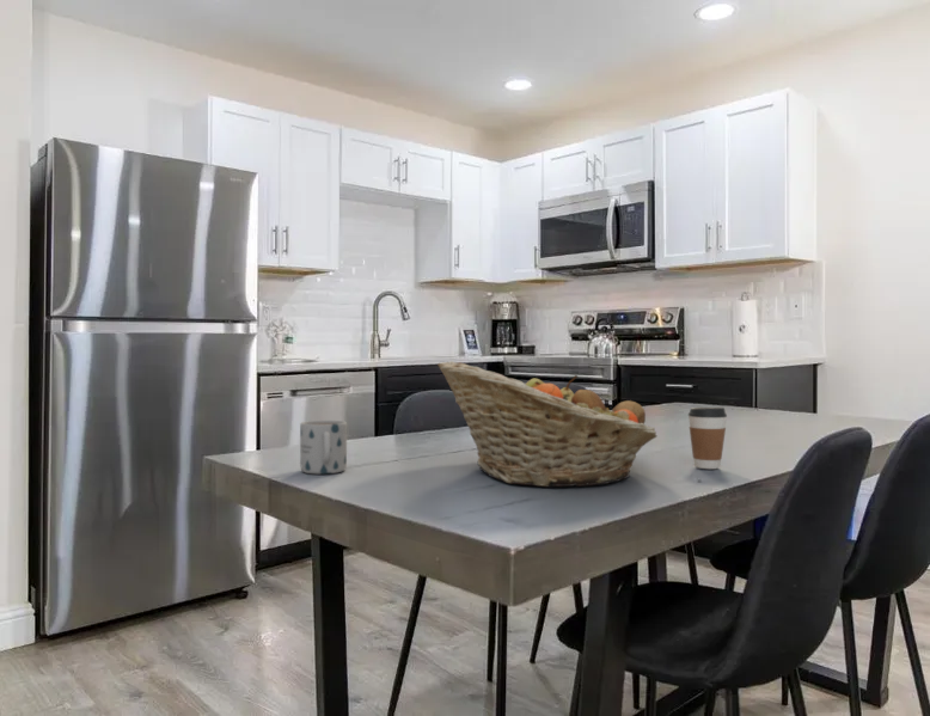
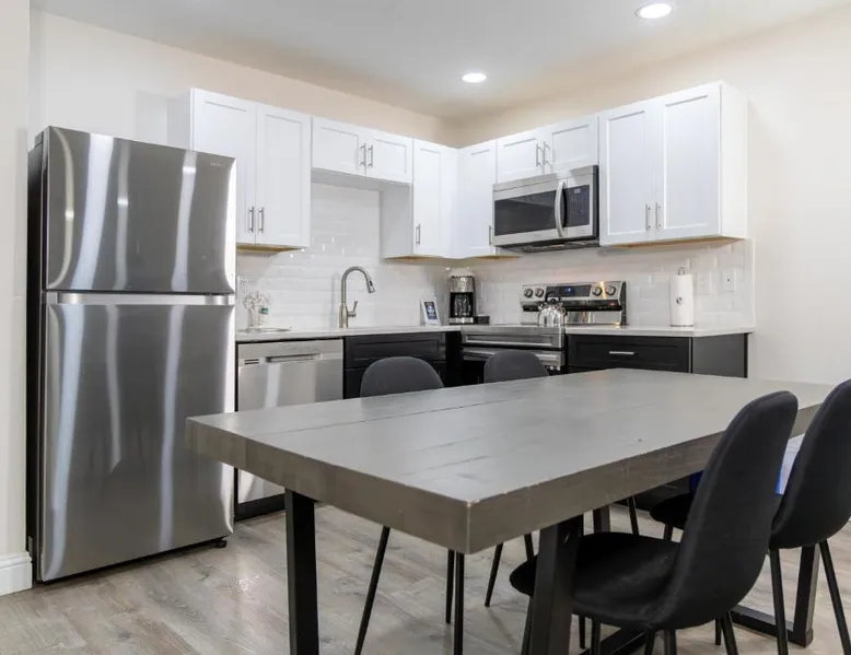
- fruit basket [436,360,657,488]
- mug [299,420,348,475]
- coffee cup [687,406,728,470]
